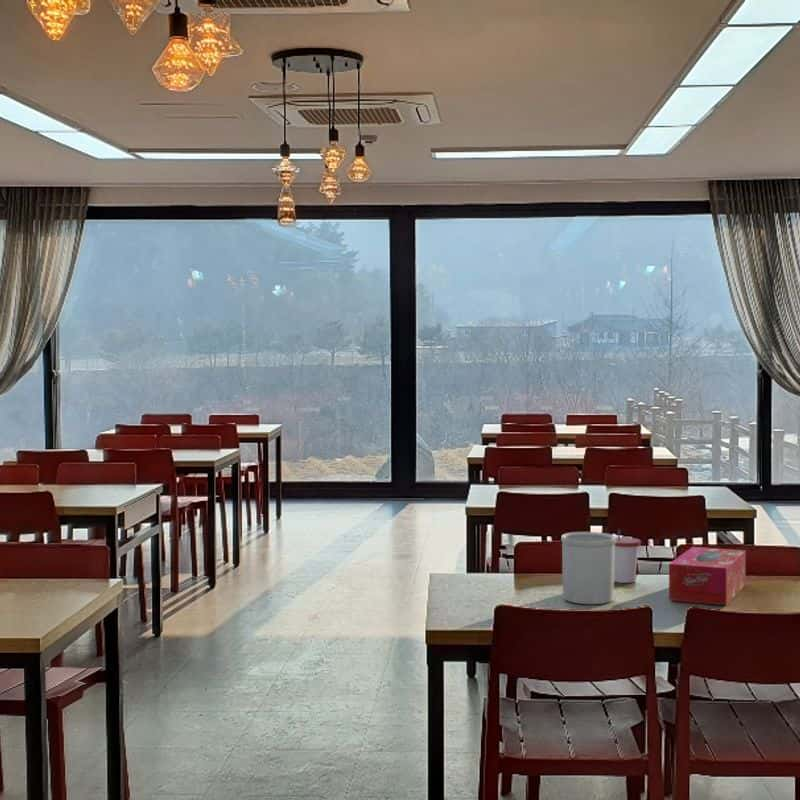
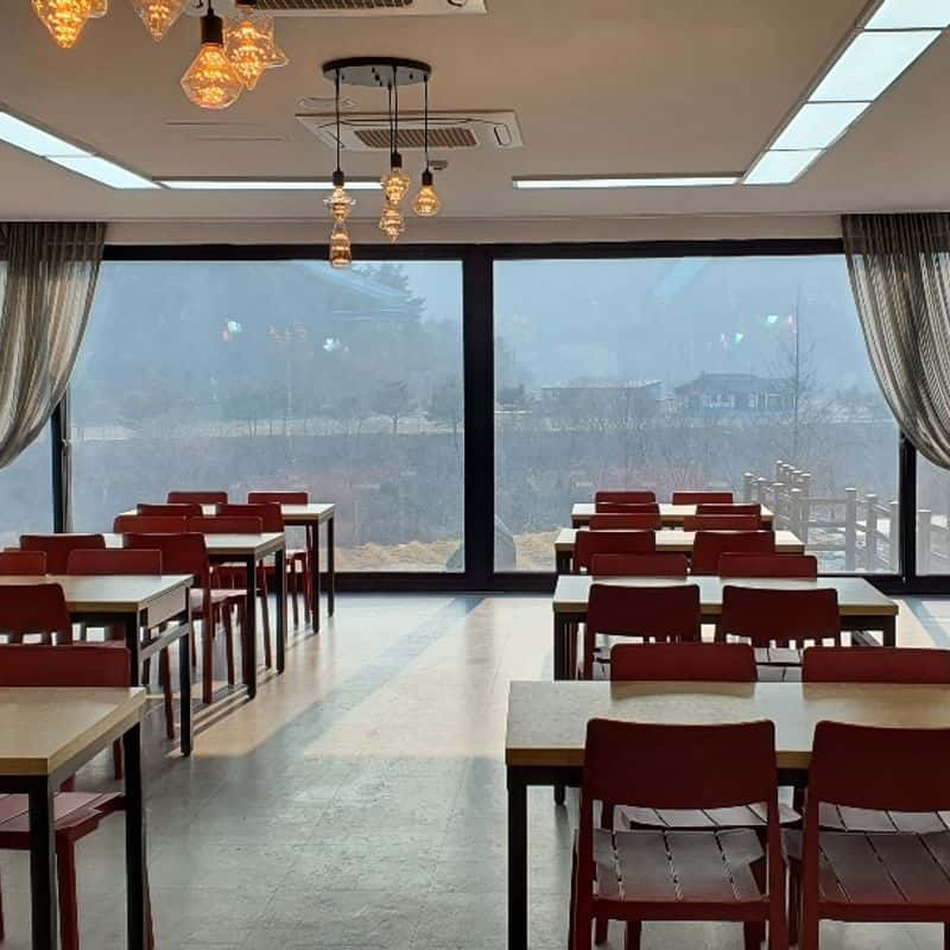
- utensil holder [560,531,617,605]
- cup [614,529,642,584]
- tissue box [668,546,747,606]
